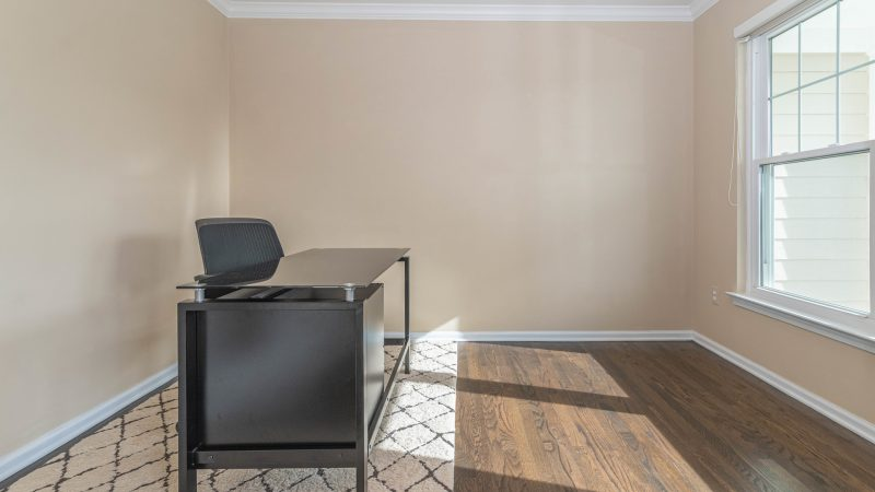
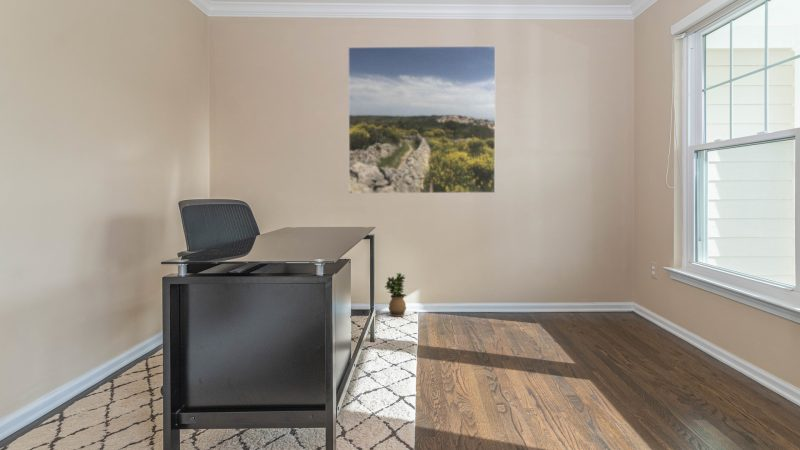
+ potted plant [384,272,407,317]
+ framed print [347,45,496,195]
